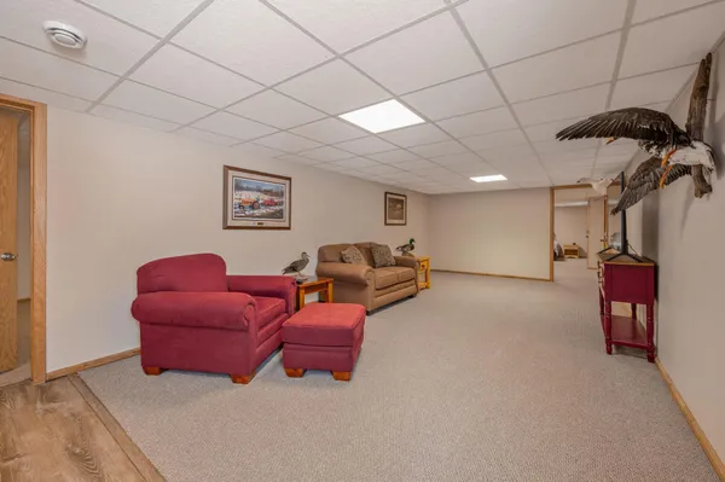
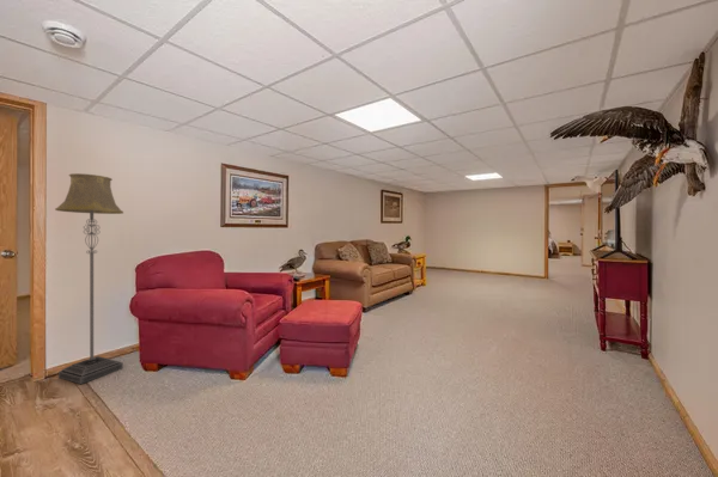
+ floor lamp [54,172,124,385]
